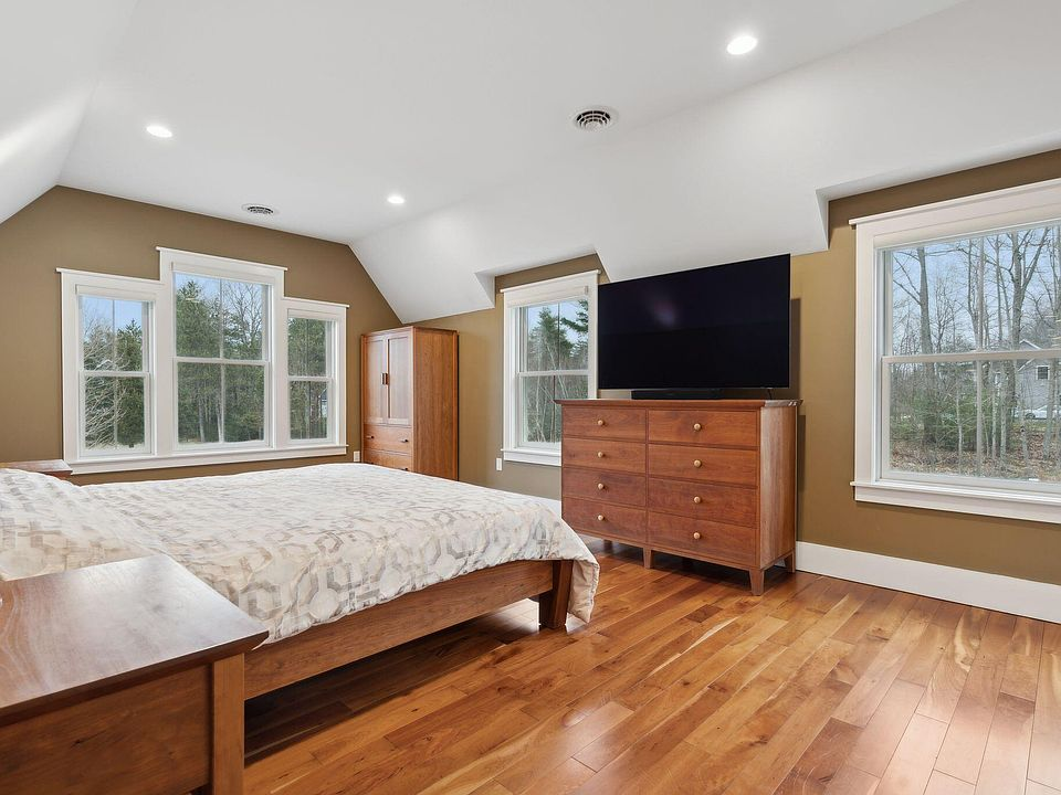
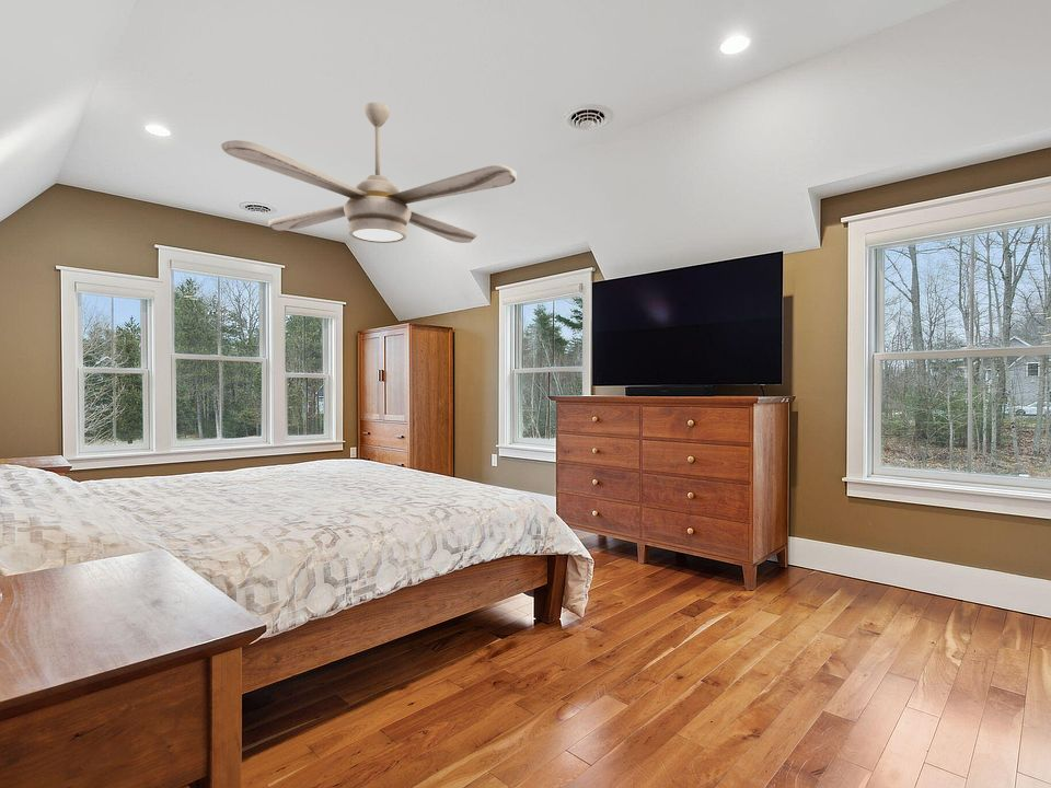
+ ceiling fan [220,102,518,244]
